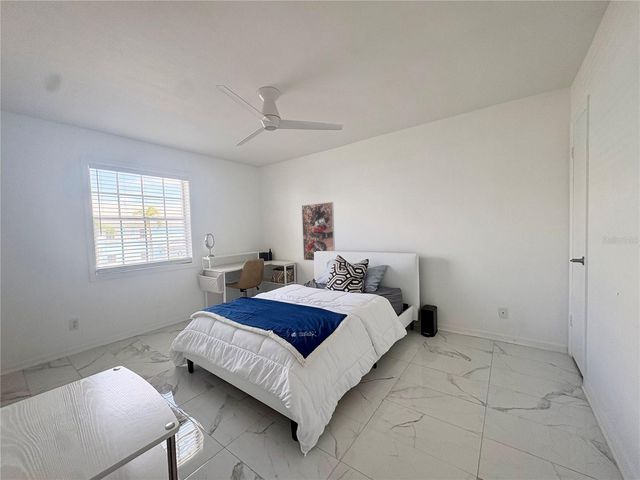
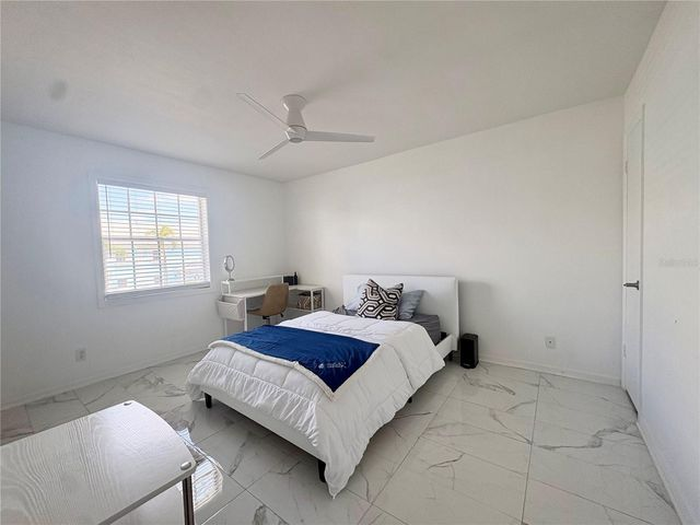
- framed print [301,201,336,261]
